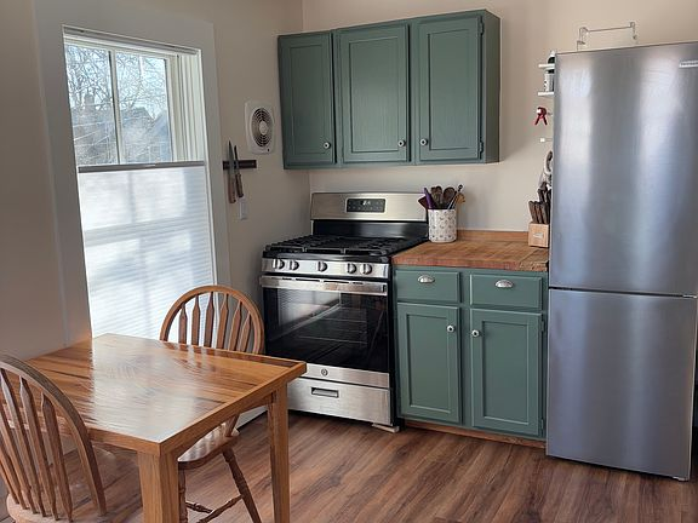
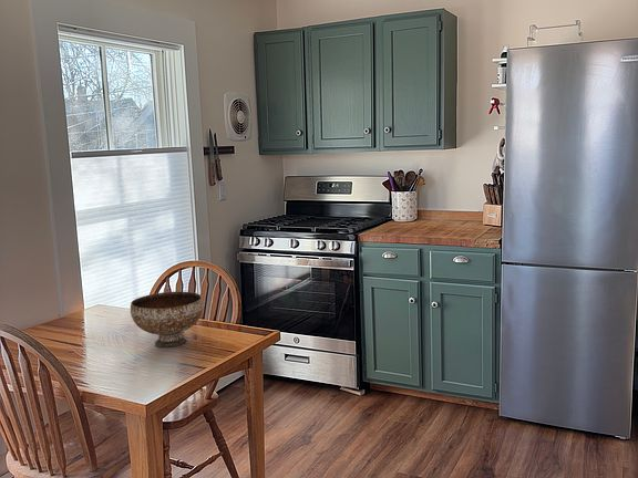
+ bowl [130,290,205,347]
